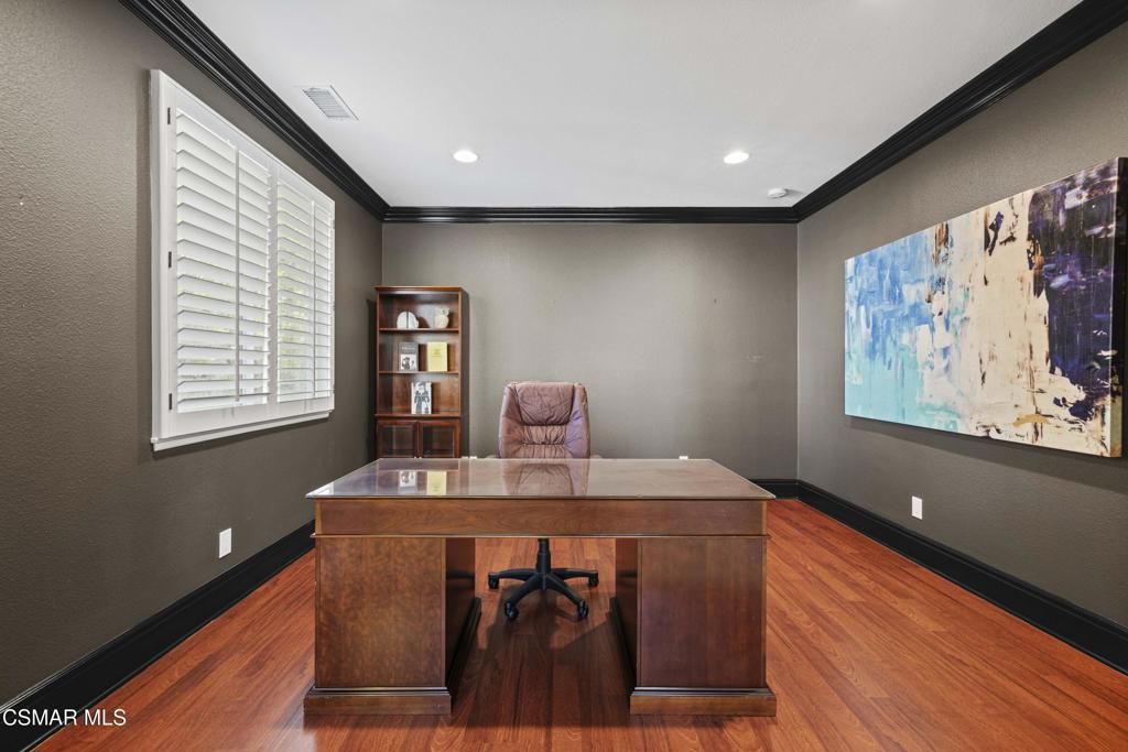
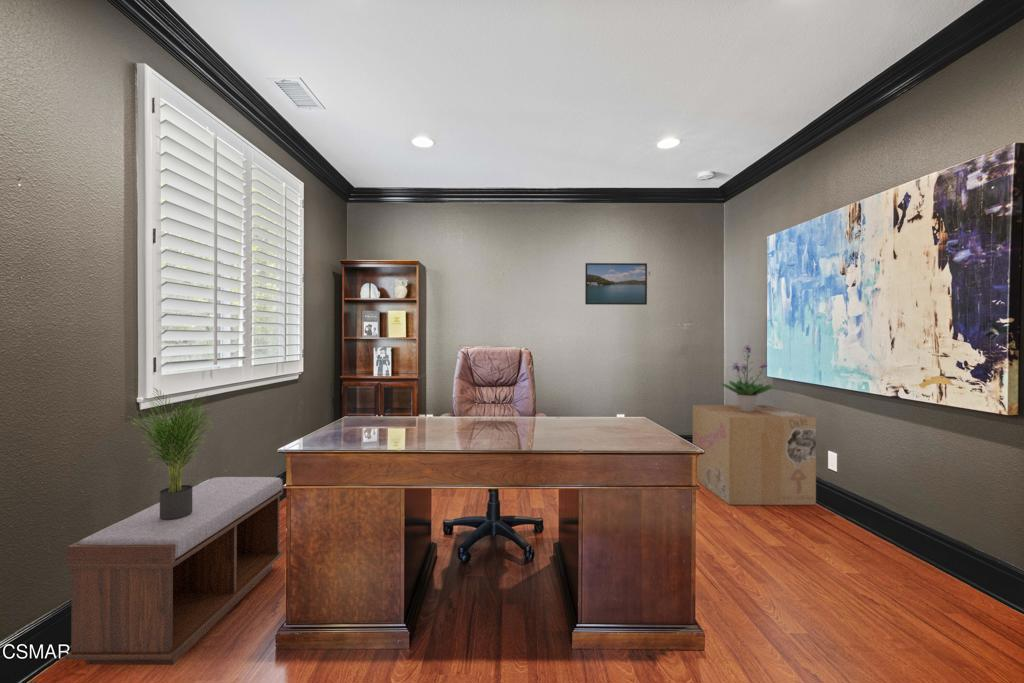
+ potted plant [719,344,774,412]
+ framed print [584,262,648,306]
+ potted plant [120,387,222,520]
+ cardboard box [692,404,817,506]
+ bench [65,476,284,666]
